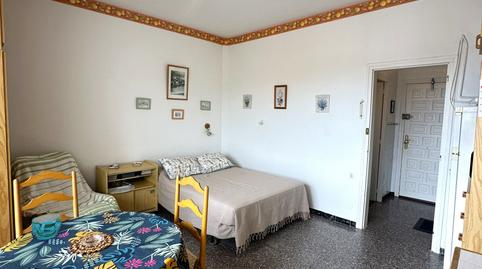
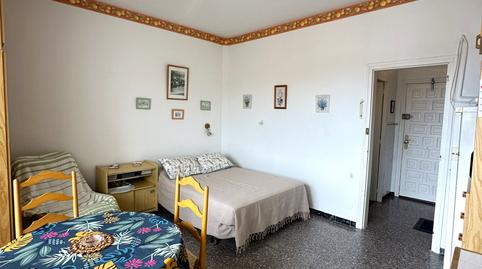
- cup [31,213,62,241]
